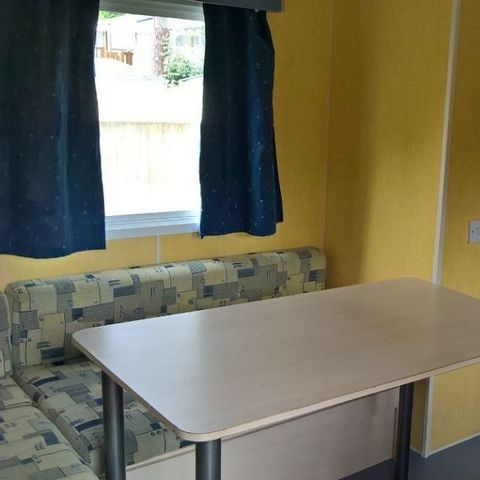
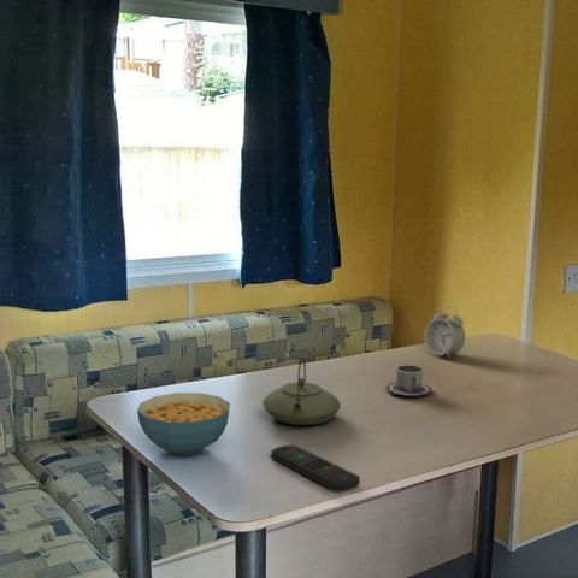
+ teapot [261,355,342,426]
+ alarm clock [424,306,466,359]
+ cup [385,364,434,397]
+ cereal bowl [136,391,231,456]
+ remote control [270,443,361,493]
